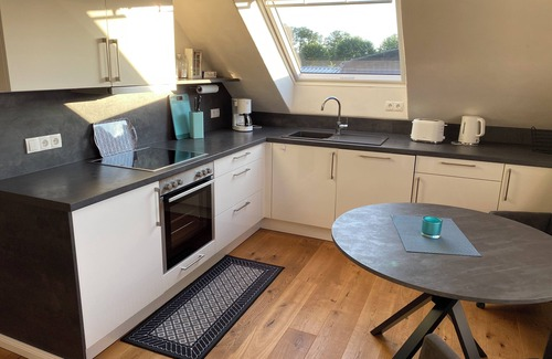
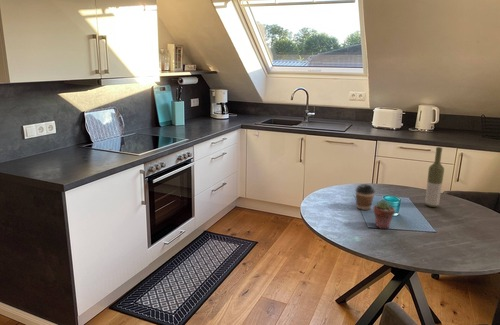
+ coffee cup [354,183,376,211]
+ potted succulent [372,199,396,230]
+ bottle [424,146,445,208]
